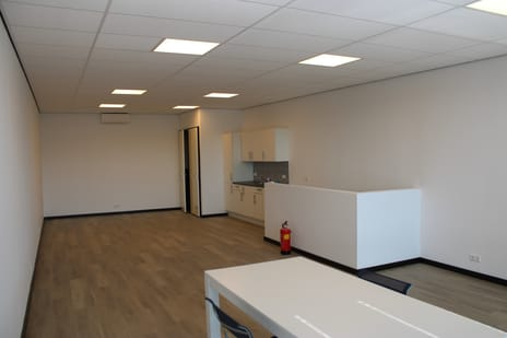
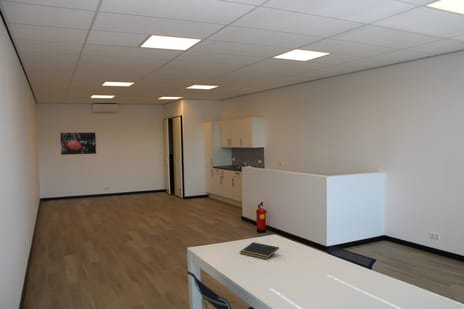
+ wall art [59,131,97,156]
+ notepad [239,241,280,260]
